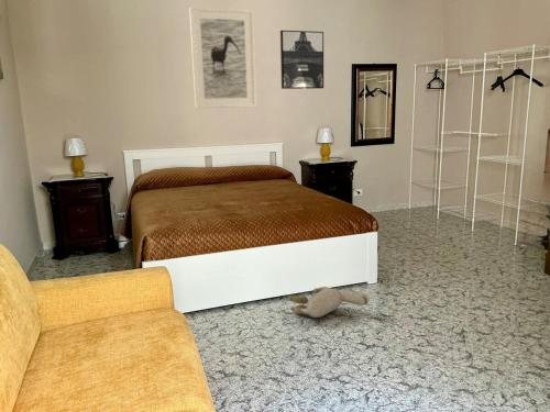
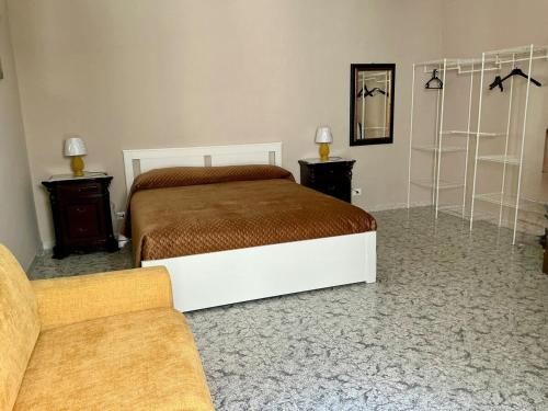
- plush toy [287,286,371,319]
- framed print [188,7,257,110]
- wall art [279,30,324,90]
